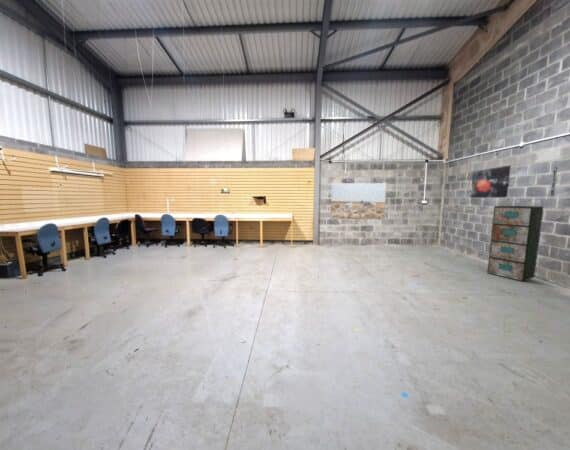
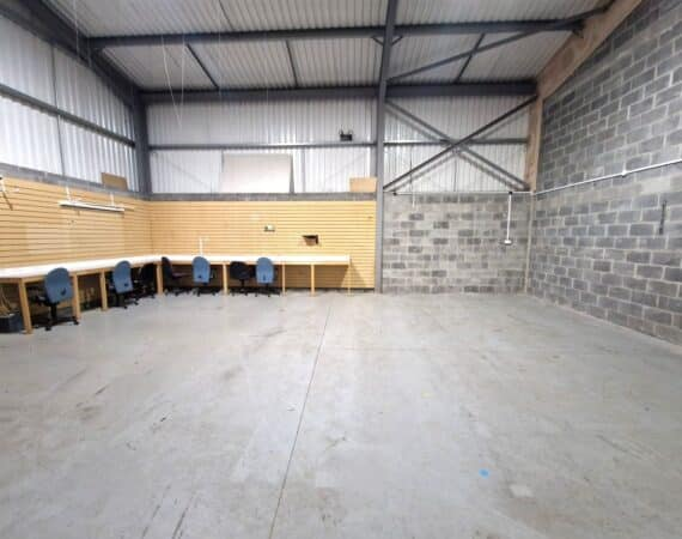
- filing cabinet [486,205,544,282]
- wall art [330,182,387,220]
- wall art [470,165,512,199]
